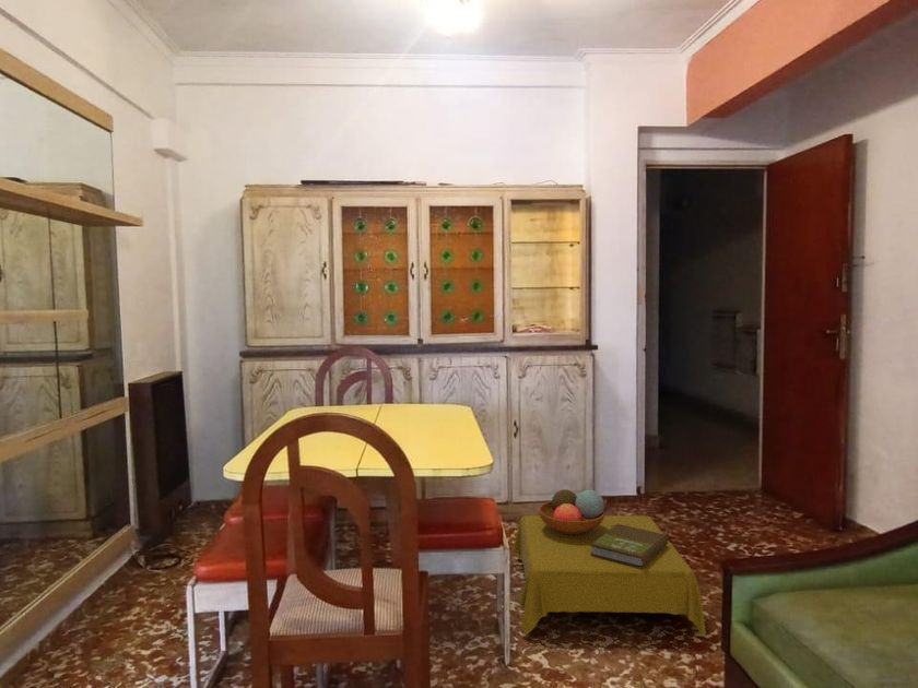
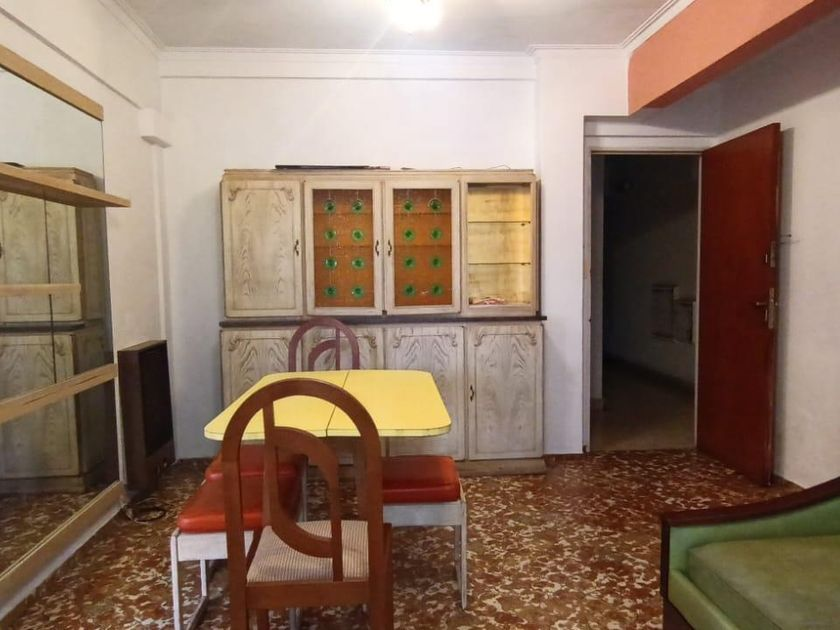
- side table [511,488,707,638]
